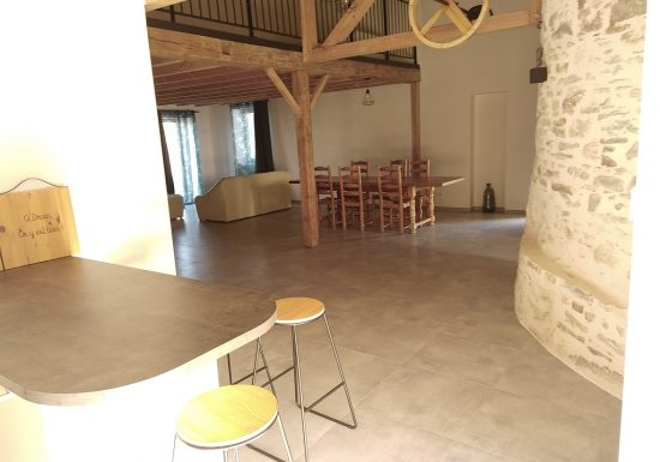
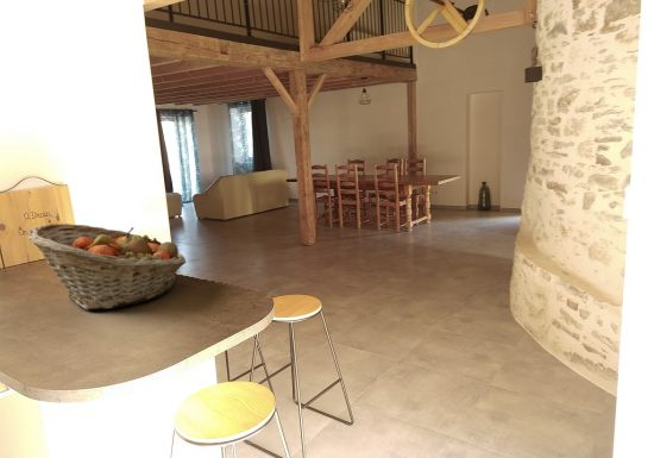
+ fruit basket [26,222,187,310]
